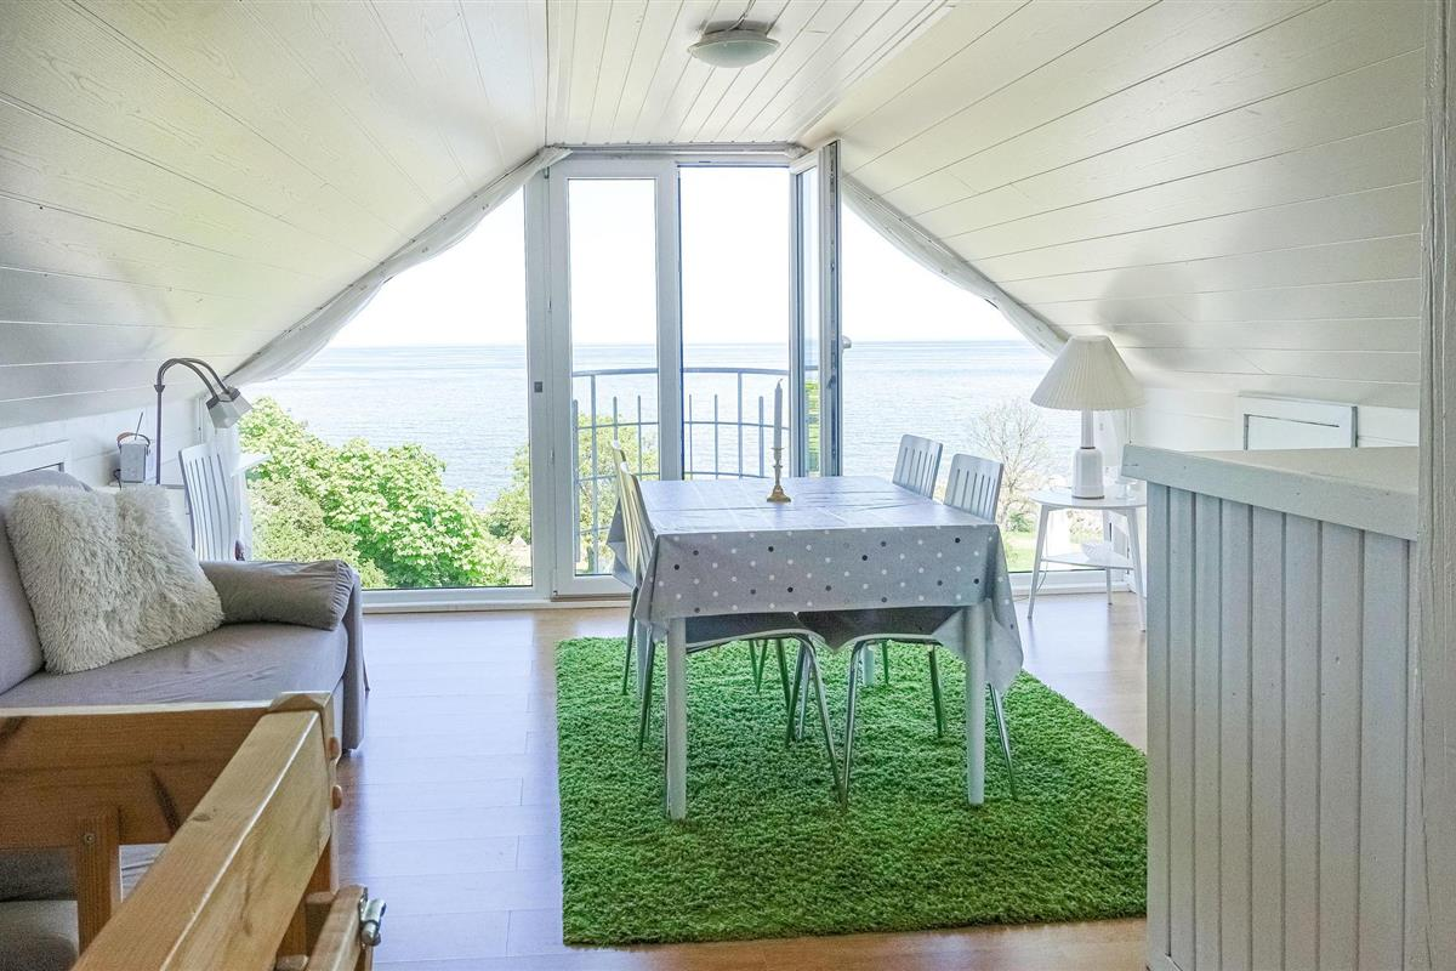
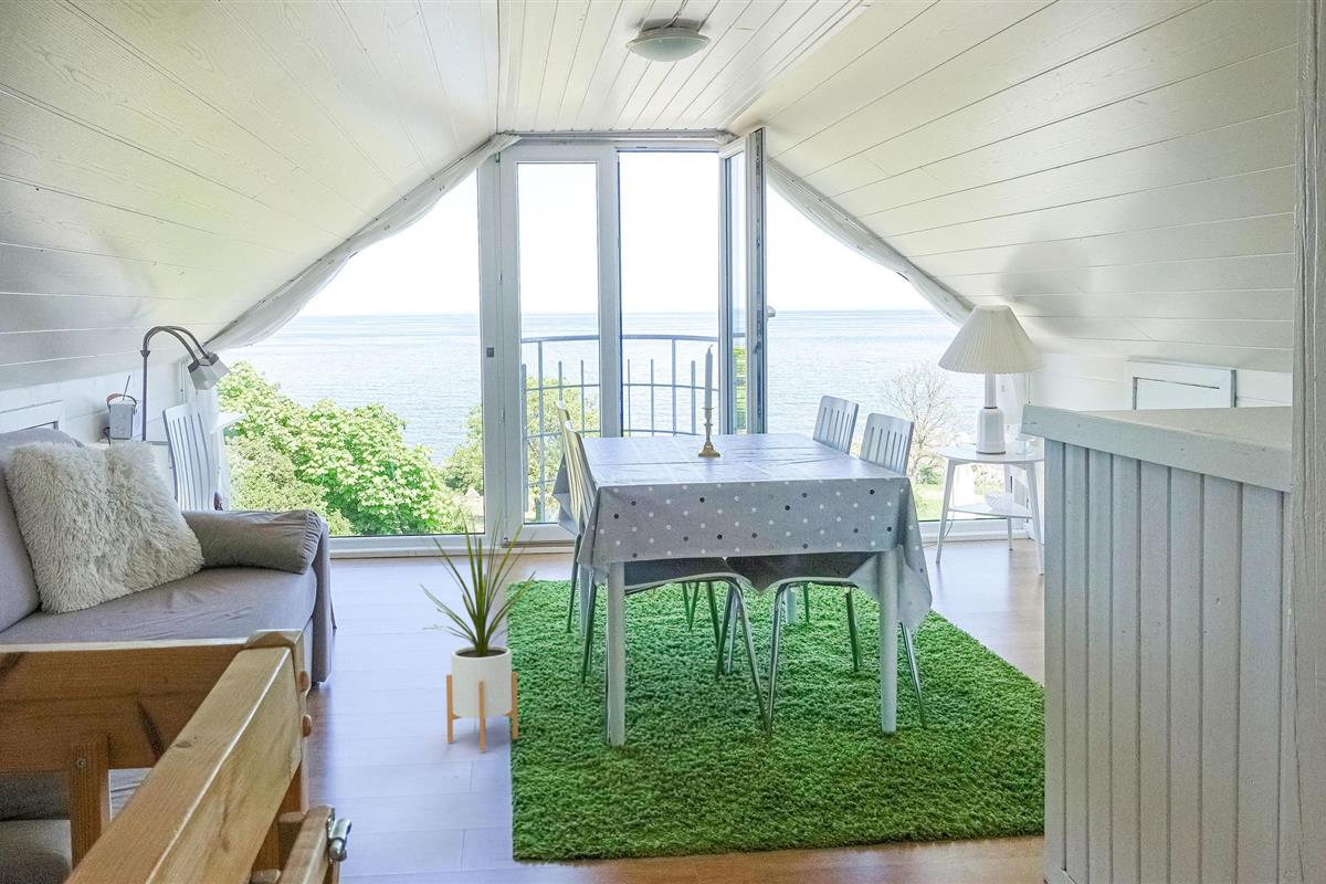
+ house plant [417,504,538,751]
